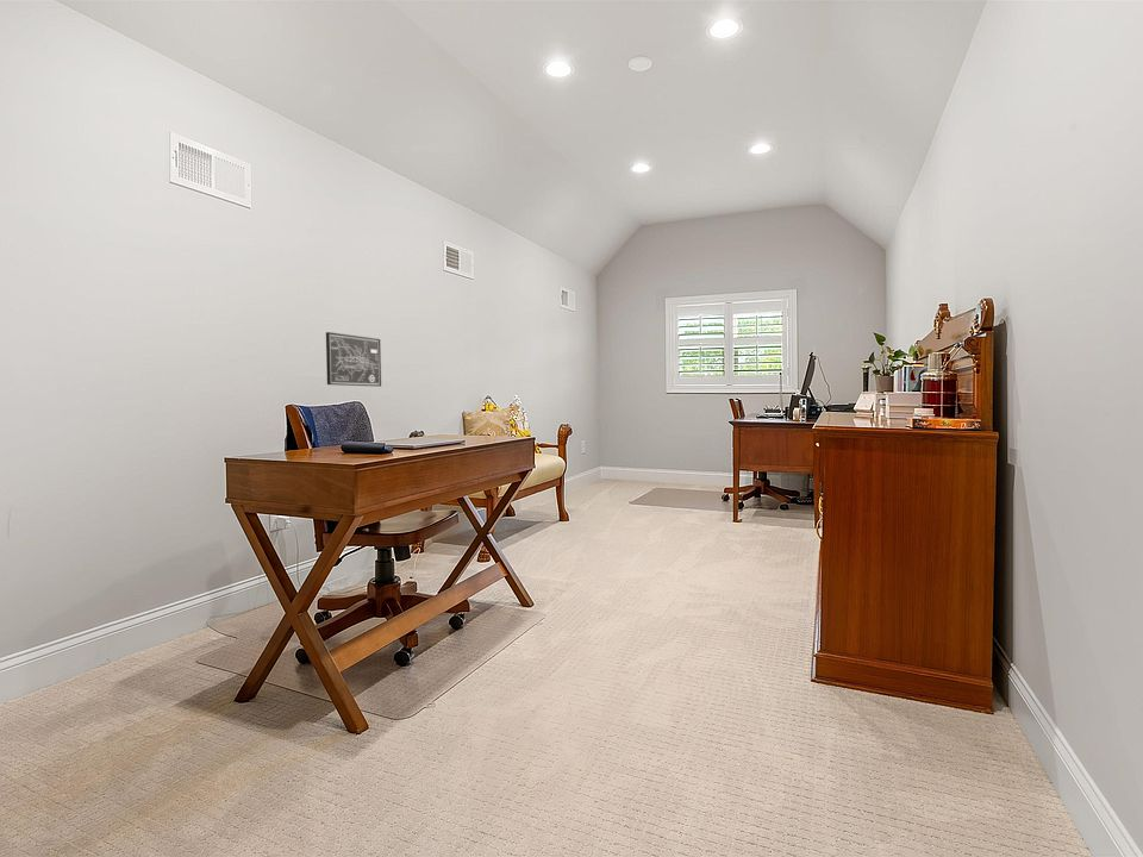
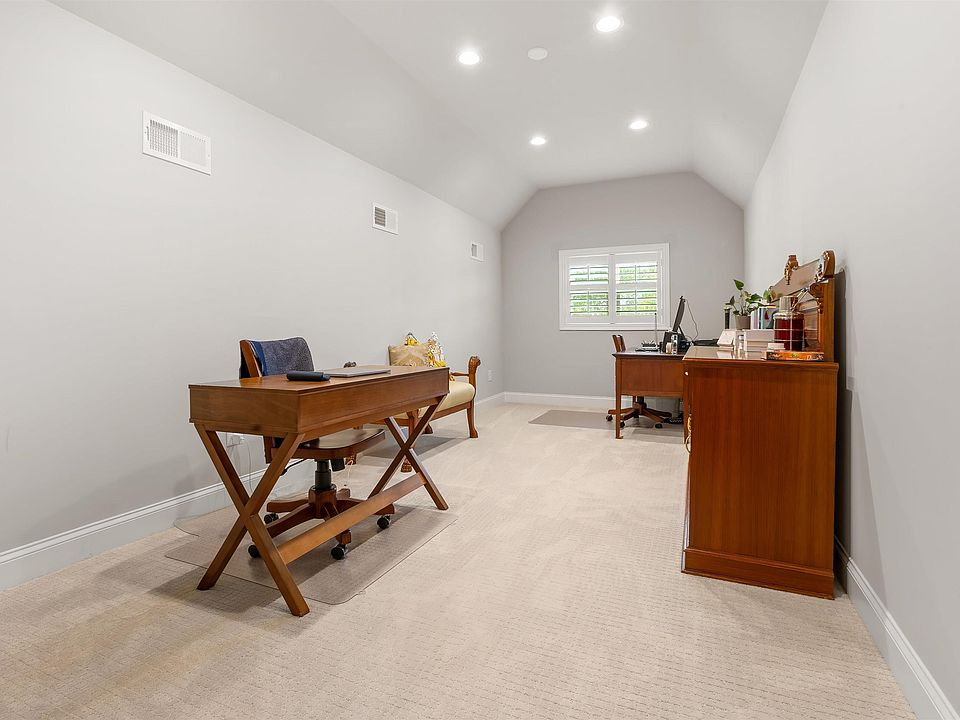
- wall art [325,331,382,388]
